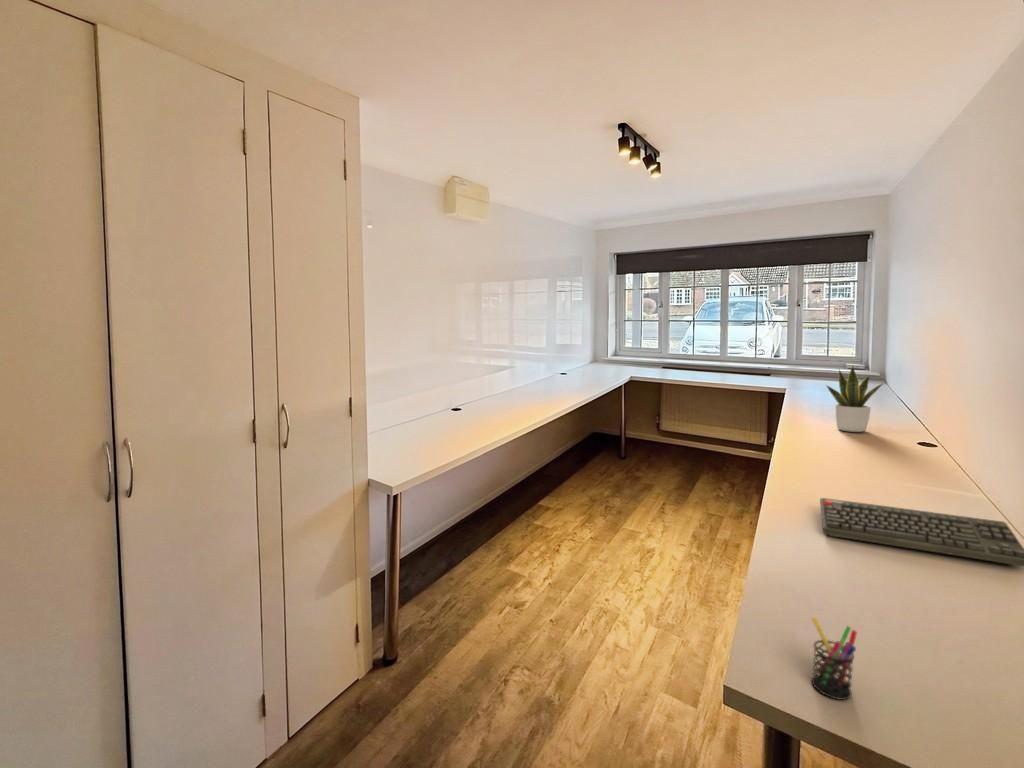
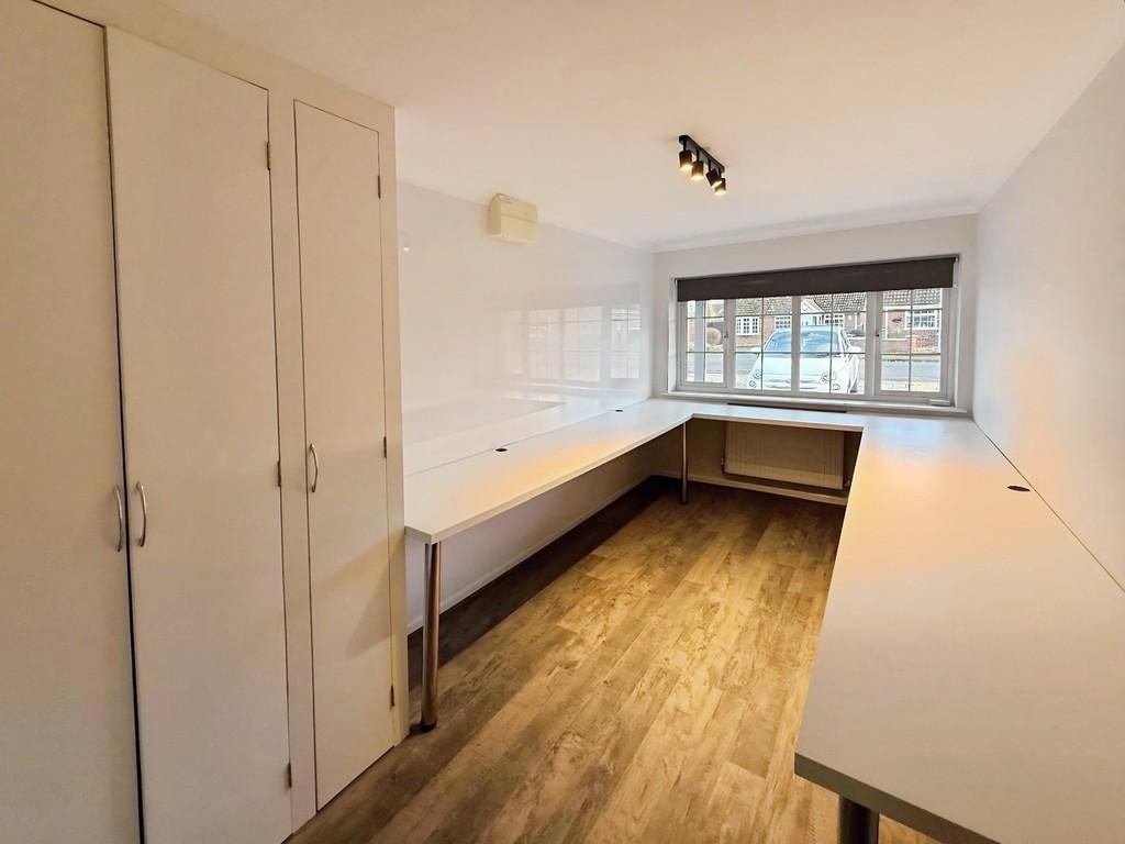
- pen holder [811,616,858,701]
- potted plant [825,365,887,433]
- computer keyboard [819,497,1024,567]
